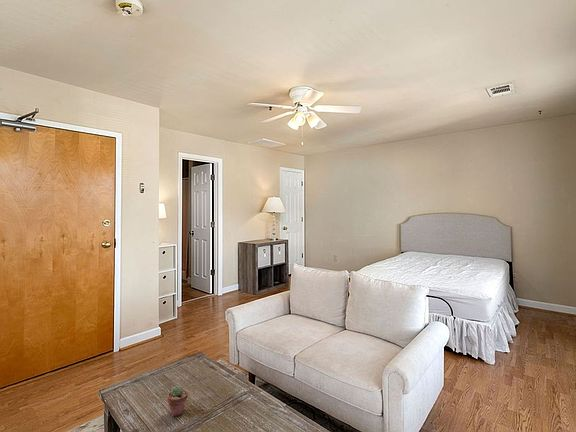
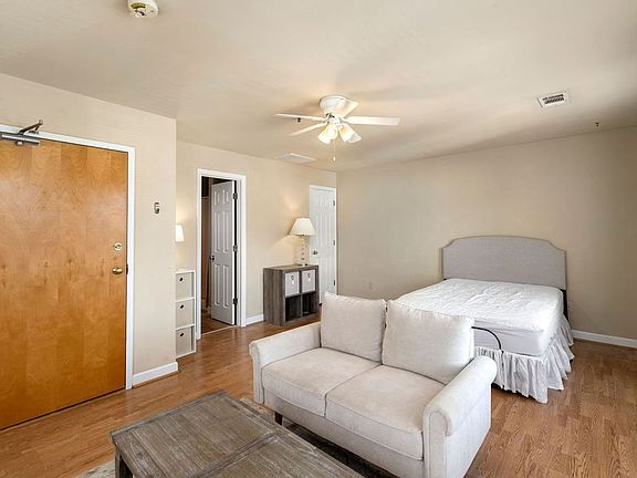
- potted succulent [166,385,189,417]
